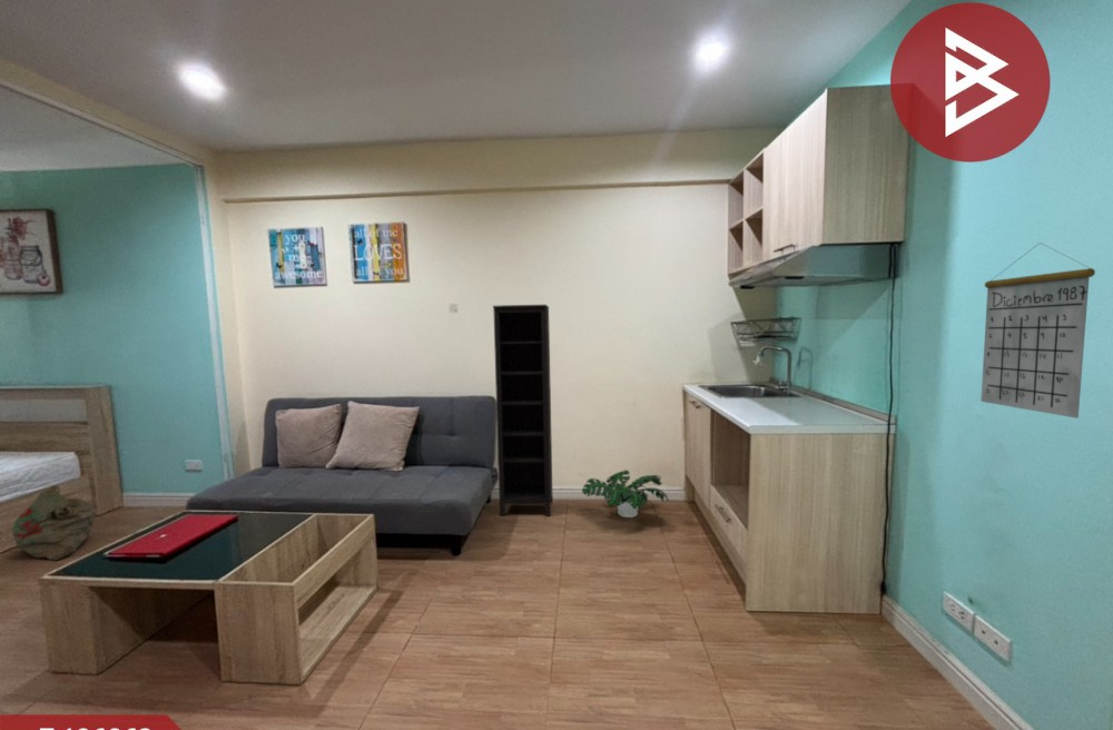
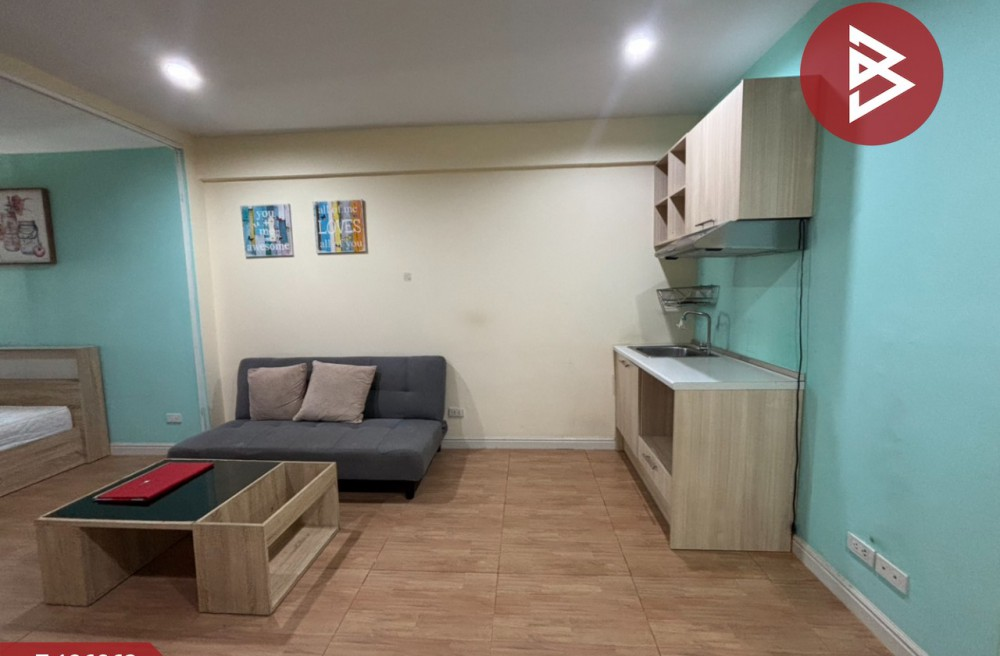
- calendar [979,241,1096,420]
- bookcase [492,304,554,517]
- bag [11,484,97,562]
- potted plant [581,468,670,519]
